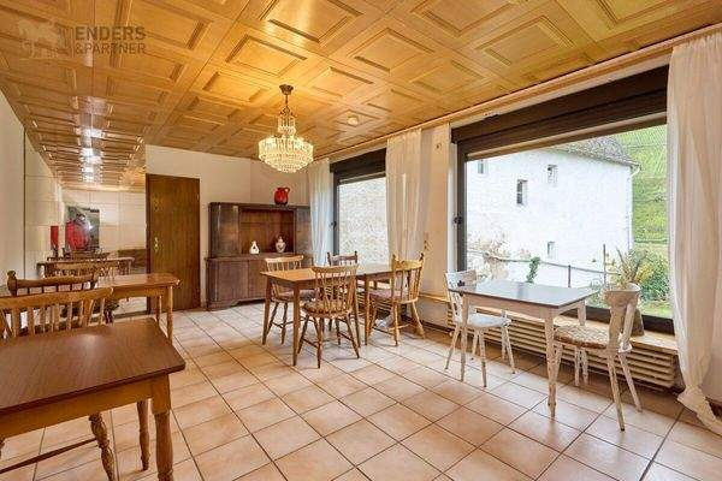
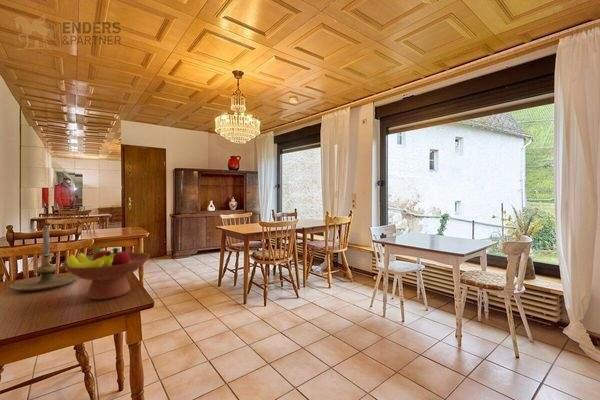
+ candle holder [9,226,79,292]
+ fruit bowl [61,247,151,300]
